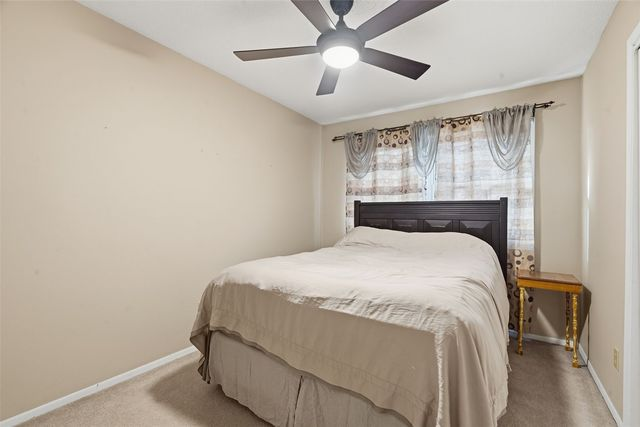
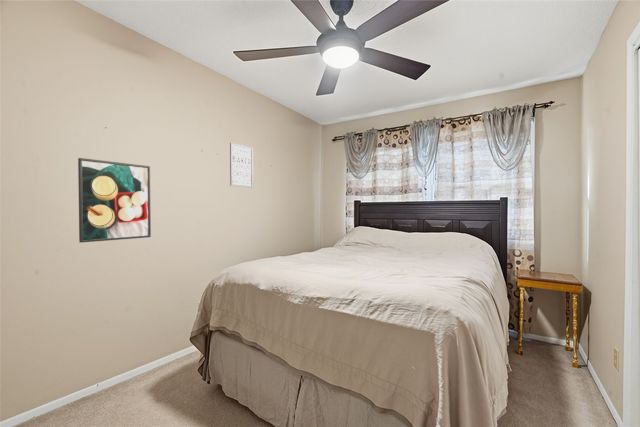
+ wall art [229,142,254,188]
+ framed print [77,157,152,244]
